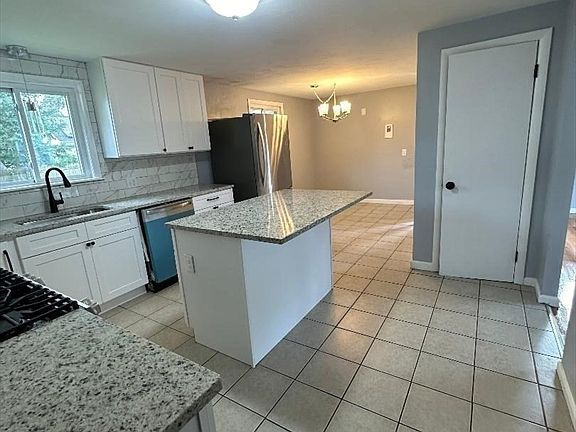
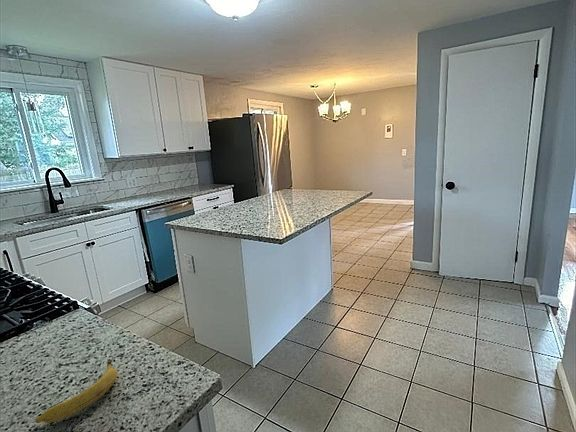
+ banana [34,356,119,424]
